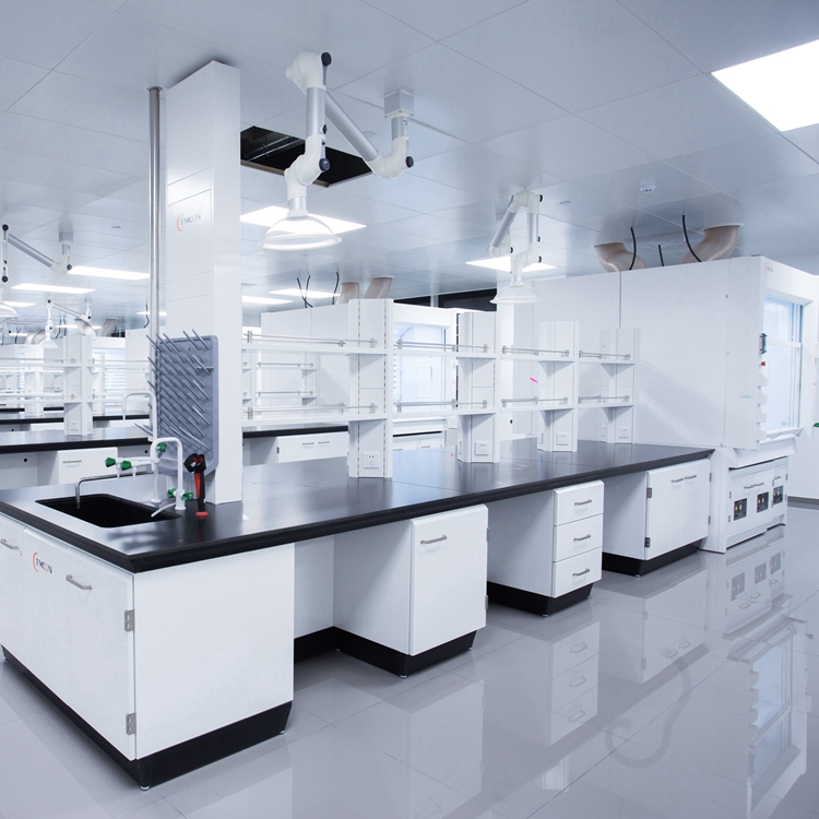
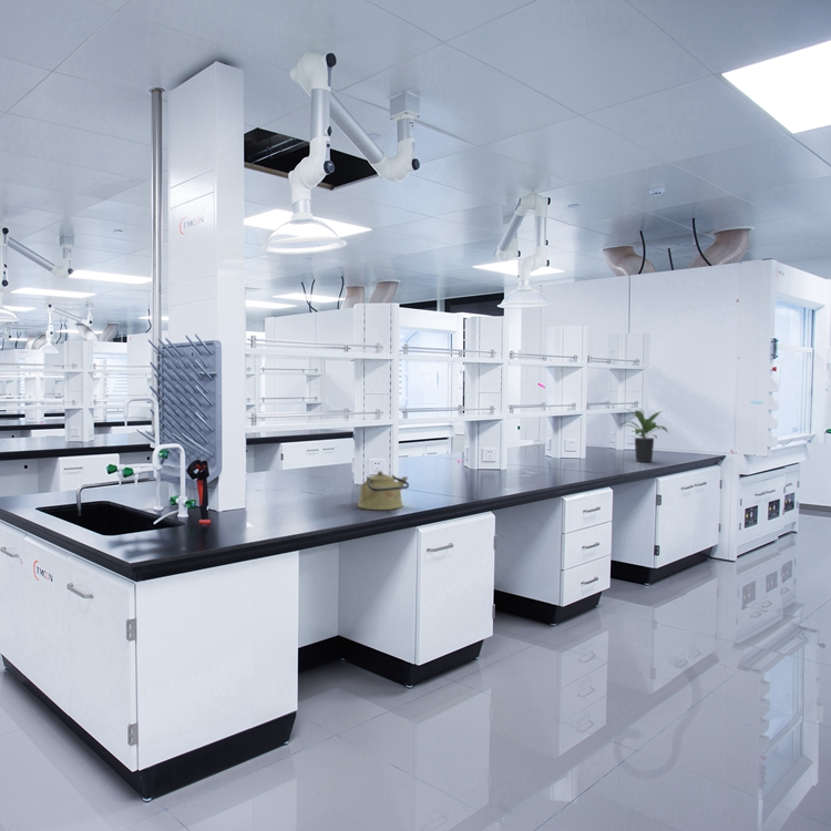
+ potted plant [618,407,670,463]
+ kettle [357,470,410,511]
